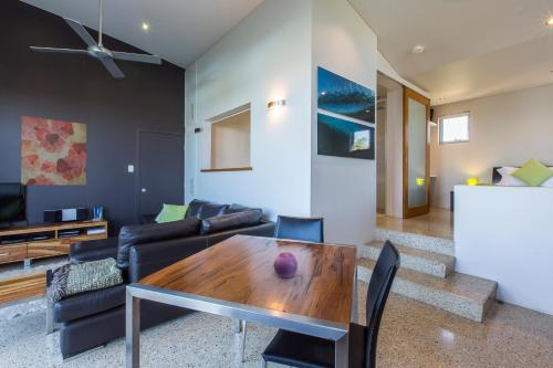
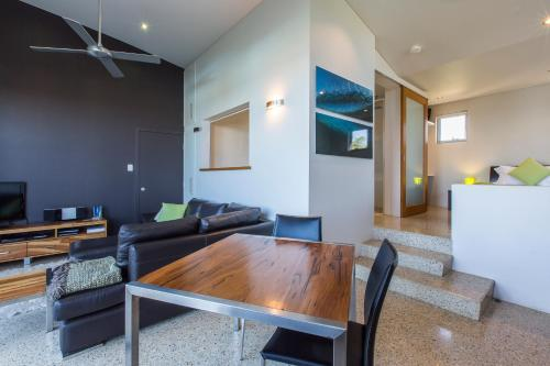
- wall art [20,115,87,186]
- fruit [273,252,299,278]
